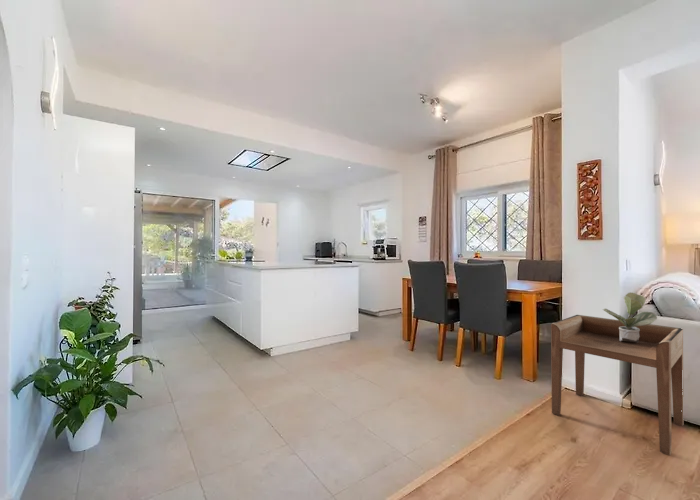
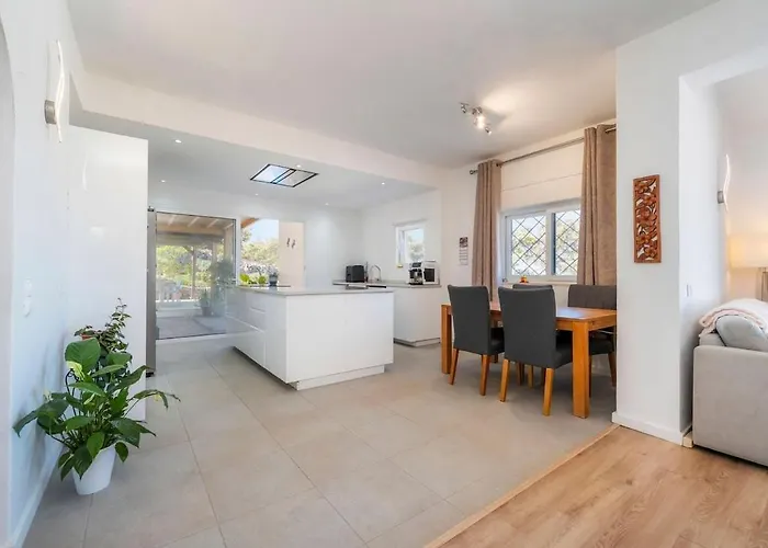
- side table [550,314,685,456]
- potted plant [602,292,658,342]
